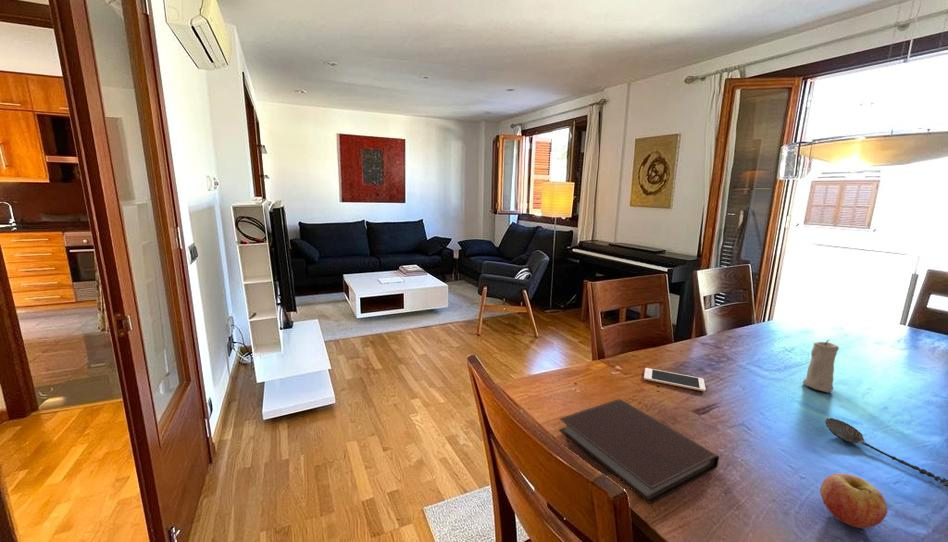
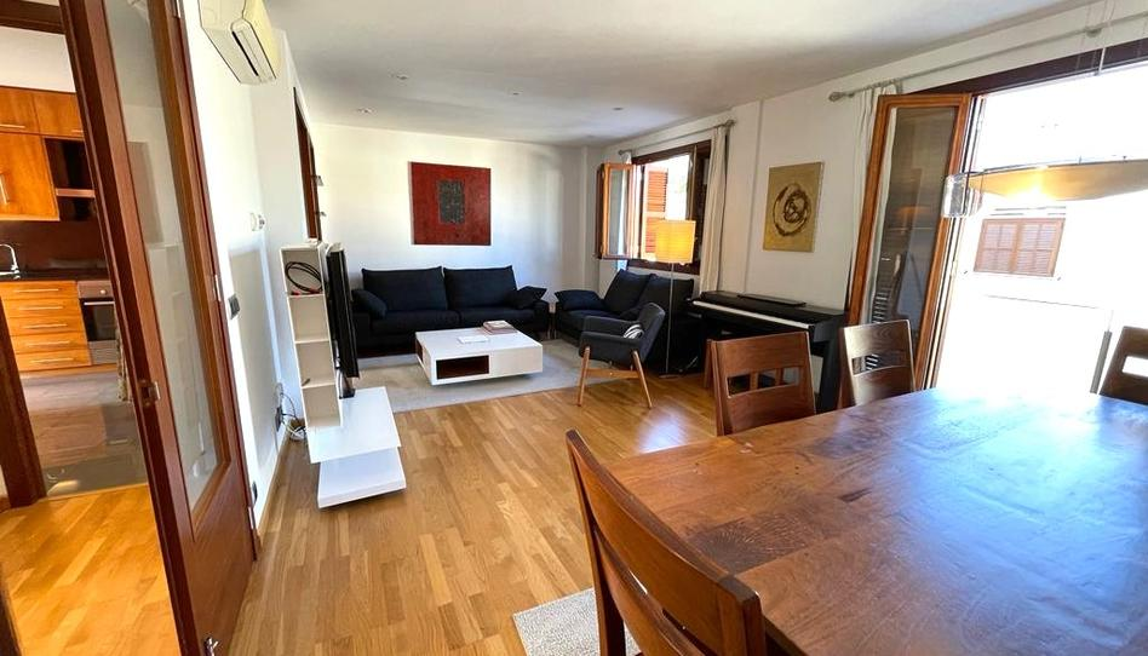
- spoon [824,417,948,488]
- candle [802,339,840,394]
- notebook [558,398,720,505]
- cell phone [643,367,706,392]
- fruit [819,473,888,529]
